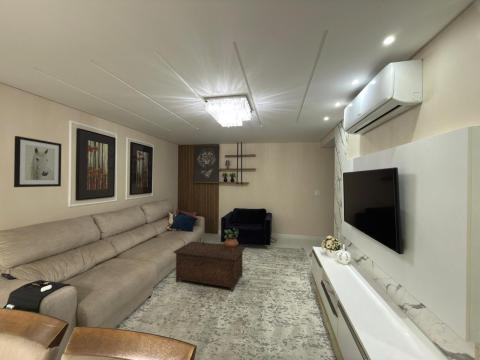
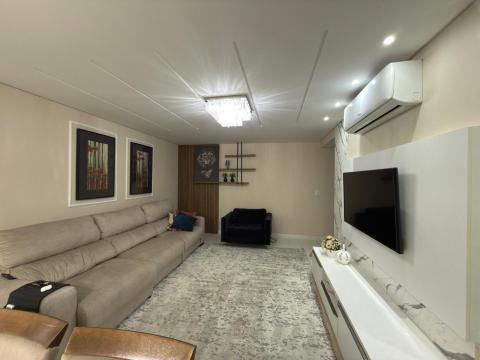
- wall art [13,135,62,188]
- potted plant [221,227,239,249]
- cabinet [172,241,246,292]
